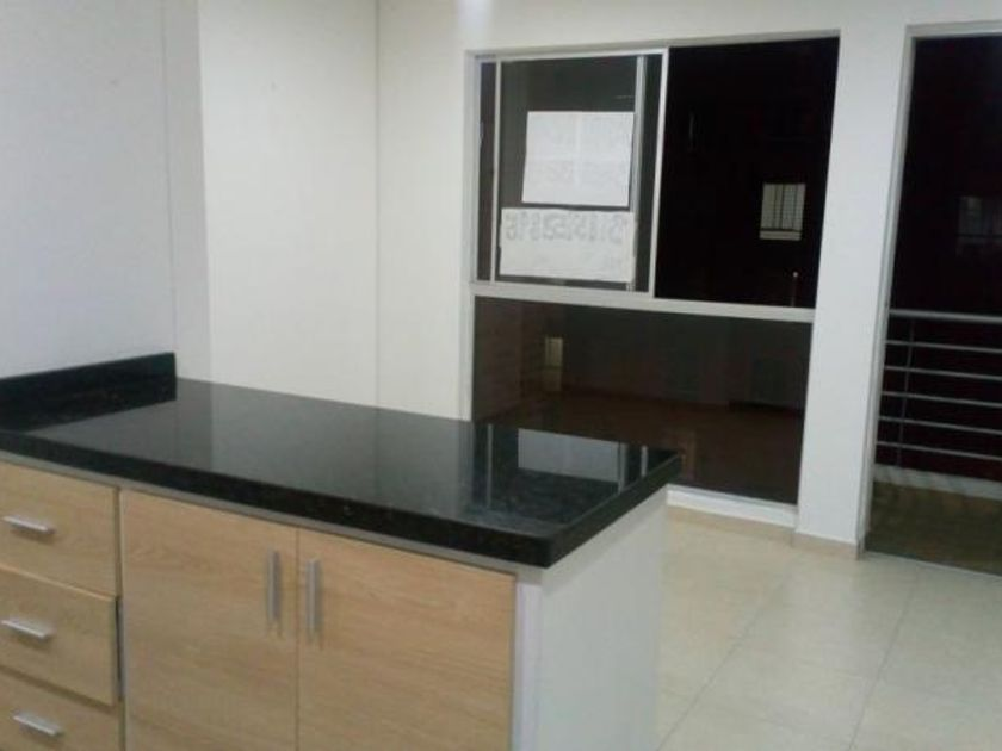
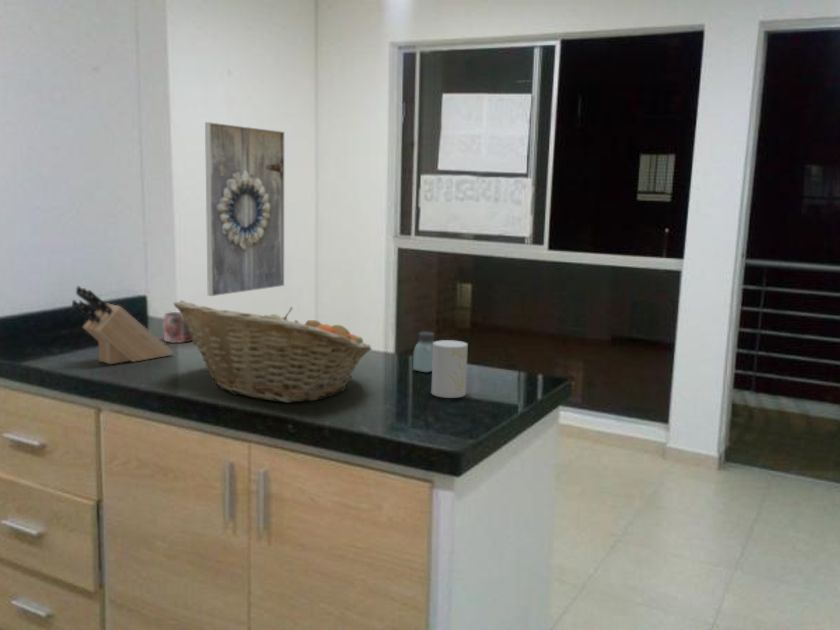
+ fruit basket [173,300,373,404]
+ cup [430,339,469,399]
+ mug [163,311,194,344]
+ knife block [71,285,174,365]
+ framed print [204,121,285,297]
+ saltshaker [412,331,435,373]
